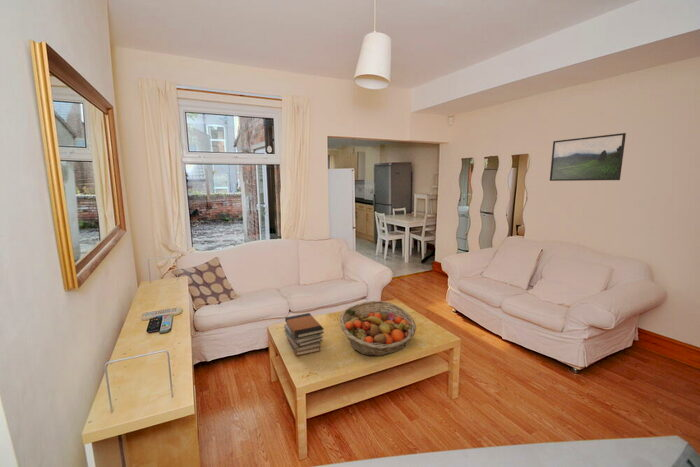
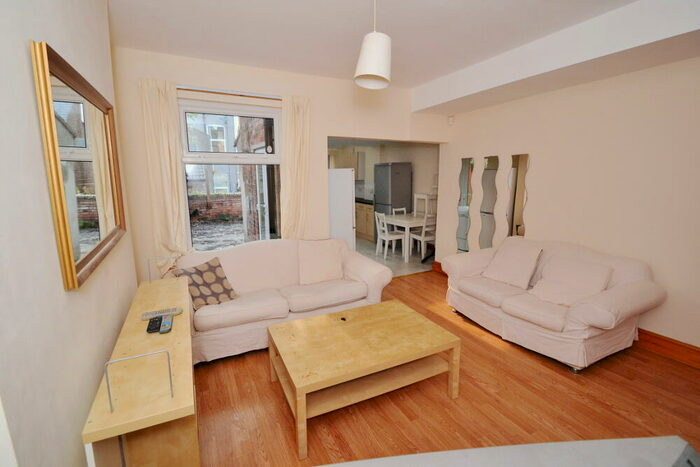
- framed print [549,132,627,182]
- book stack [283,312,325,357]
- fruit basket [339,300,417,357]
